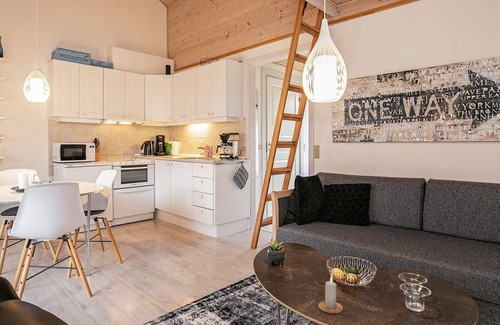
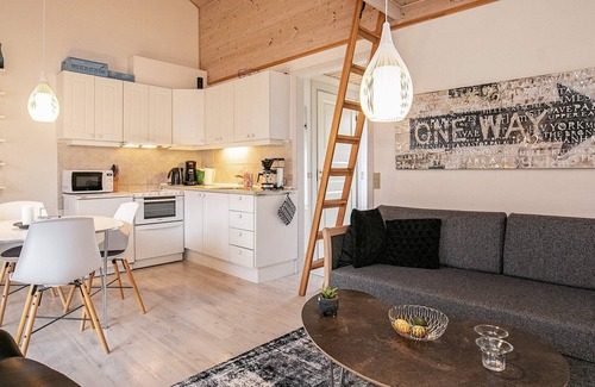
- candle [317,273,344,314]
